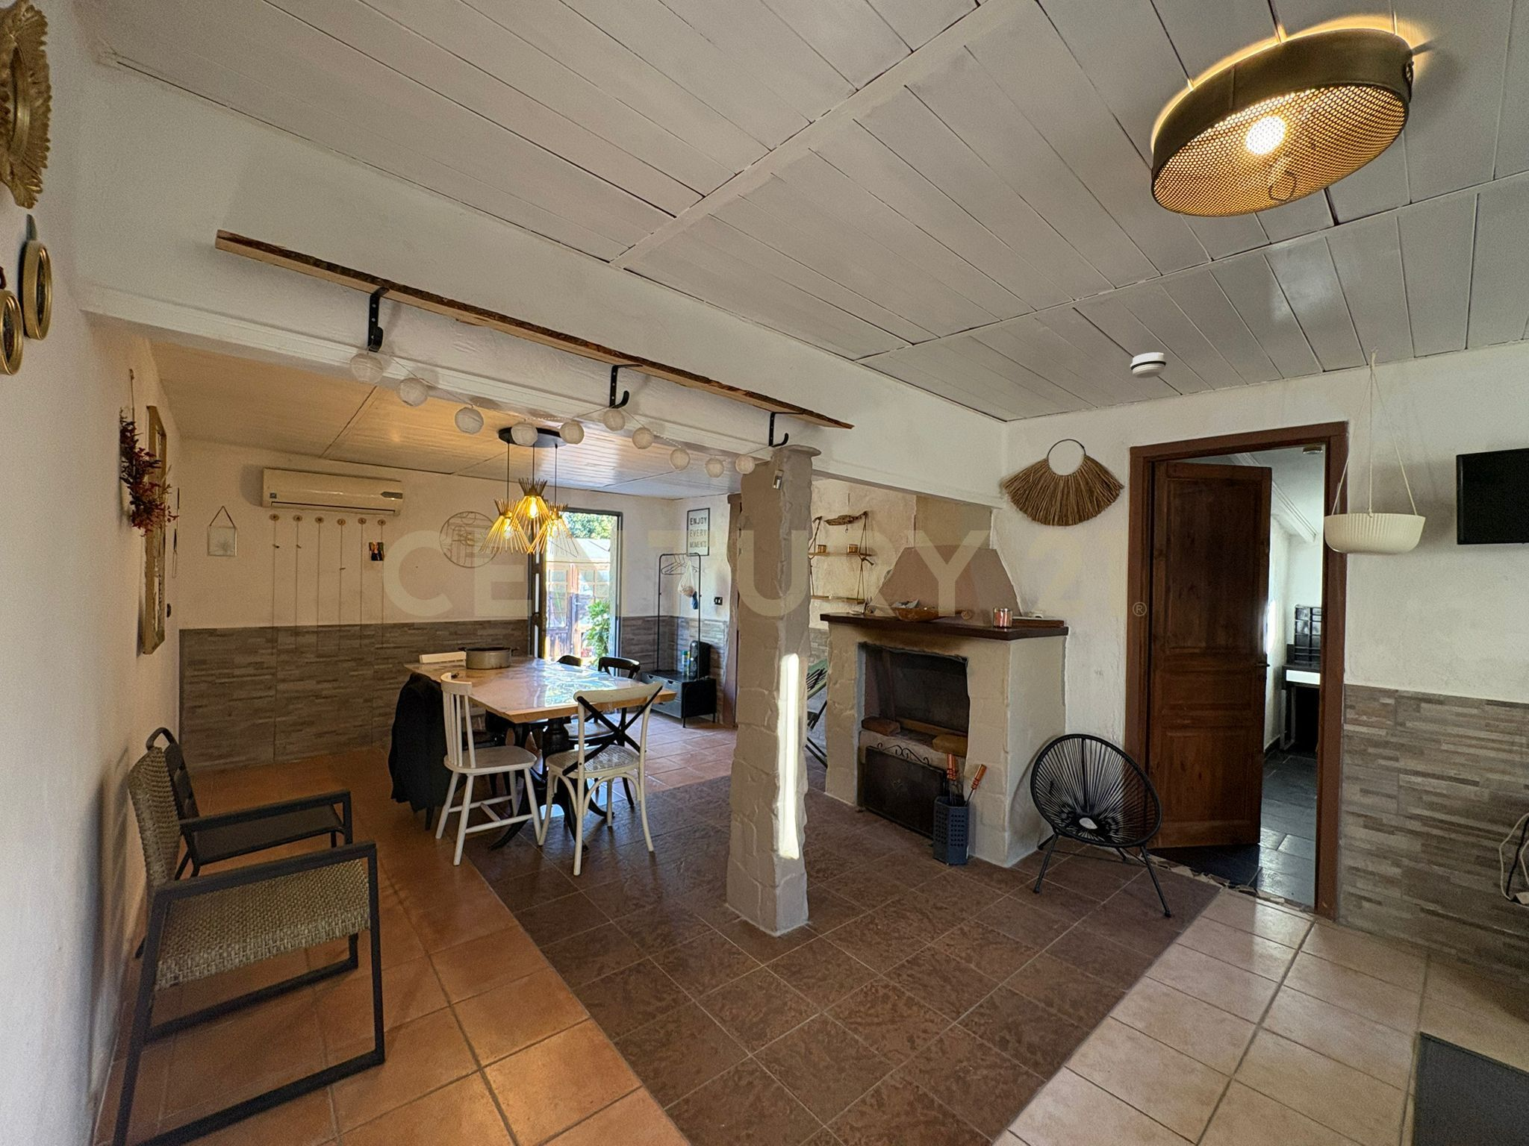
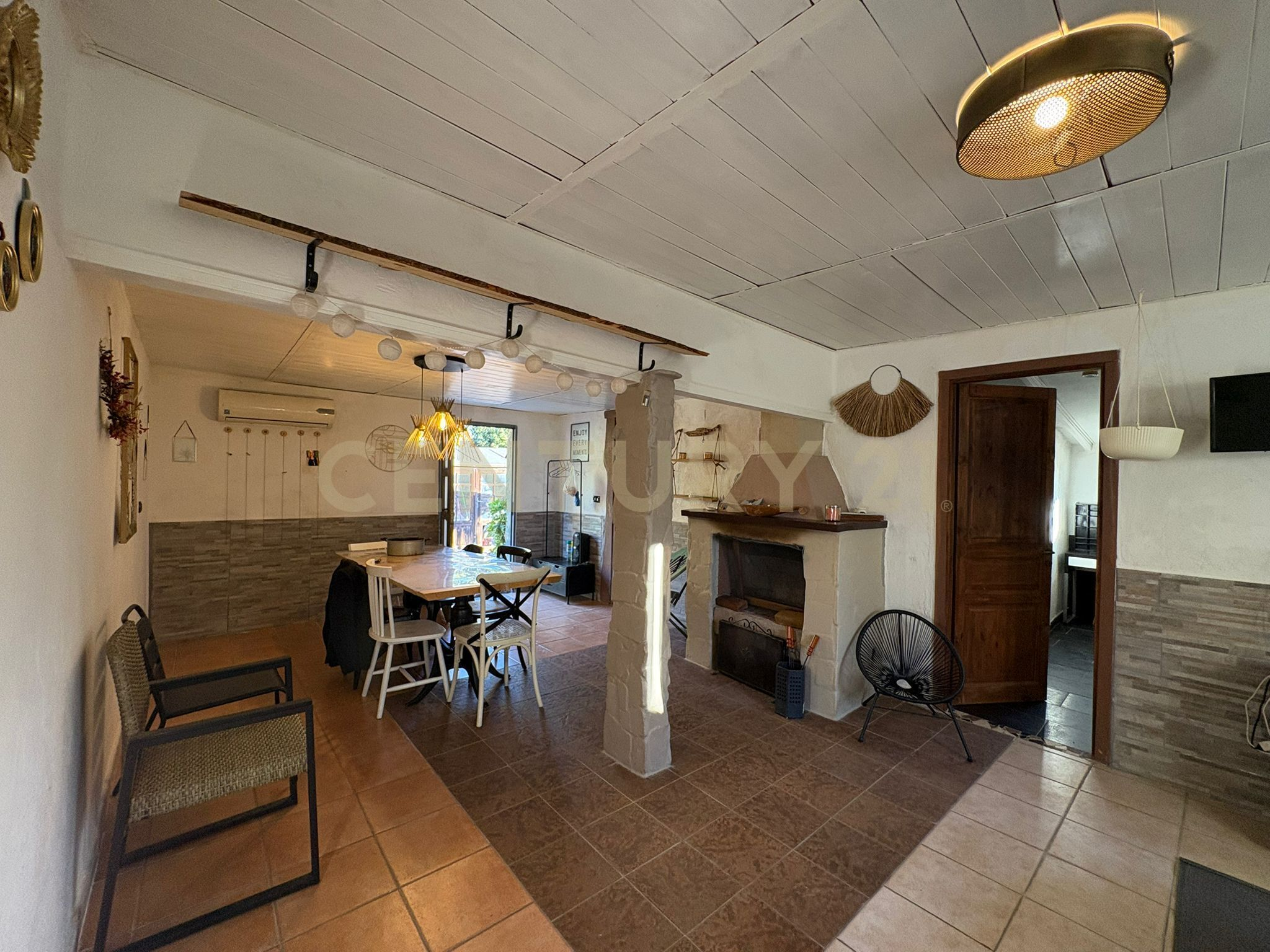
- smoke detector [1129,352,1168,379]
